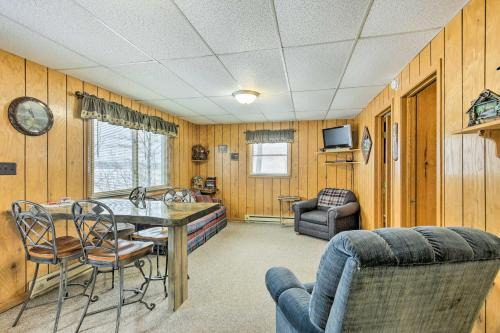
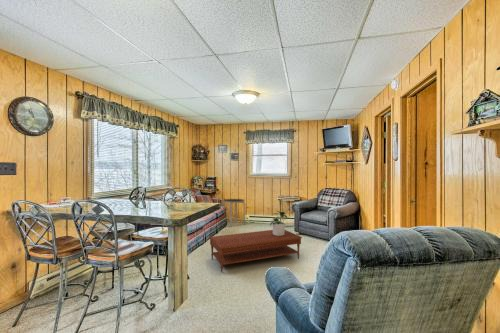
+ side table [221,198,246,228]
+ potted plant [269,210,290,236]
+ coffee table [208,229,303,273]
